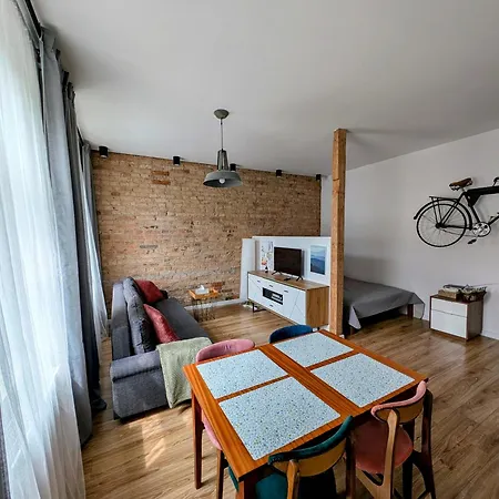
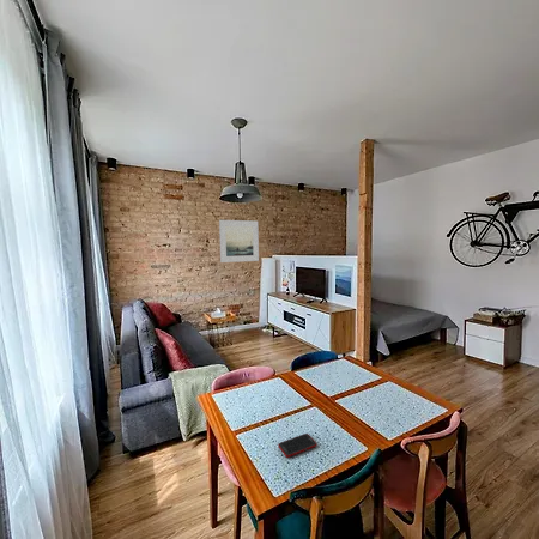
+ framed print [218,219,260,264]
+ cell phone [277,432,319,459]
